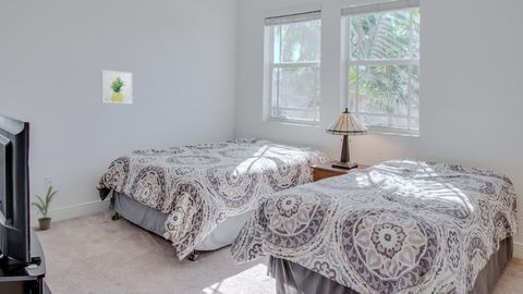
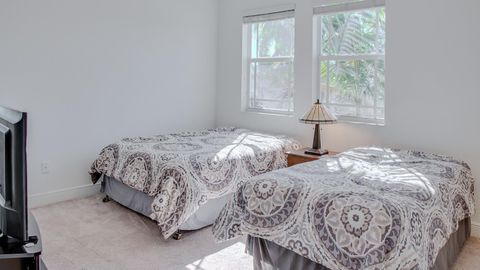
- wall art [100,69,134,105]
- potted plant [31,184,59,231]
